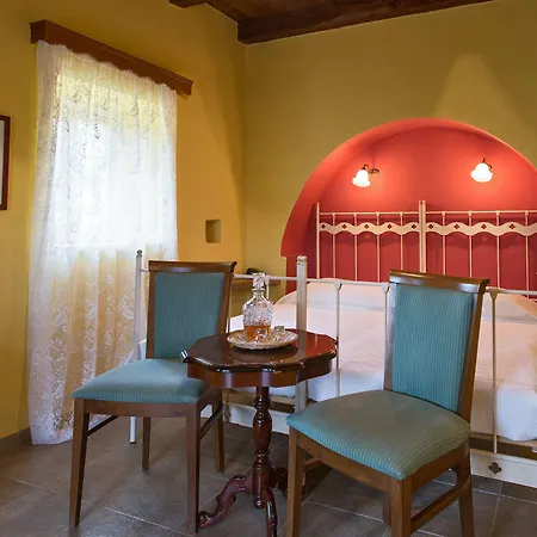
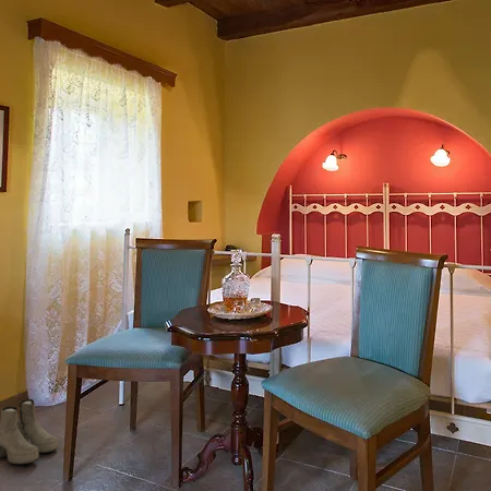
+ boots [0,398,59,465]
